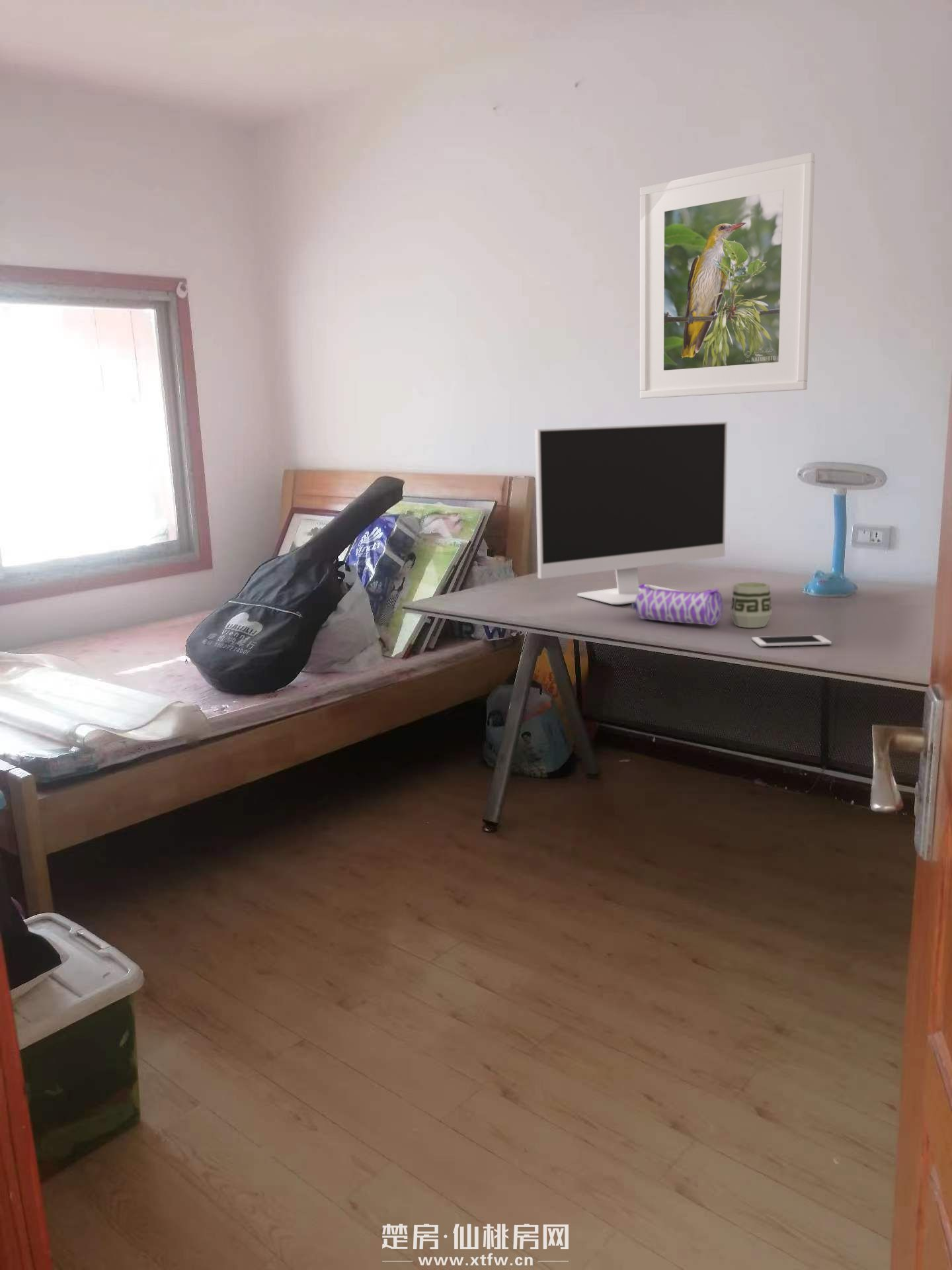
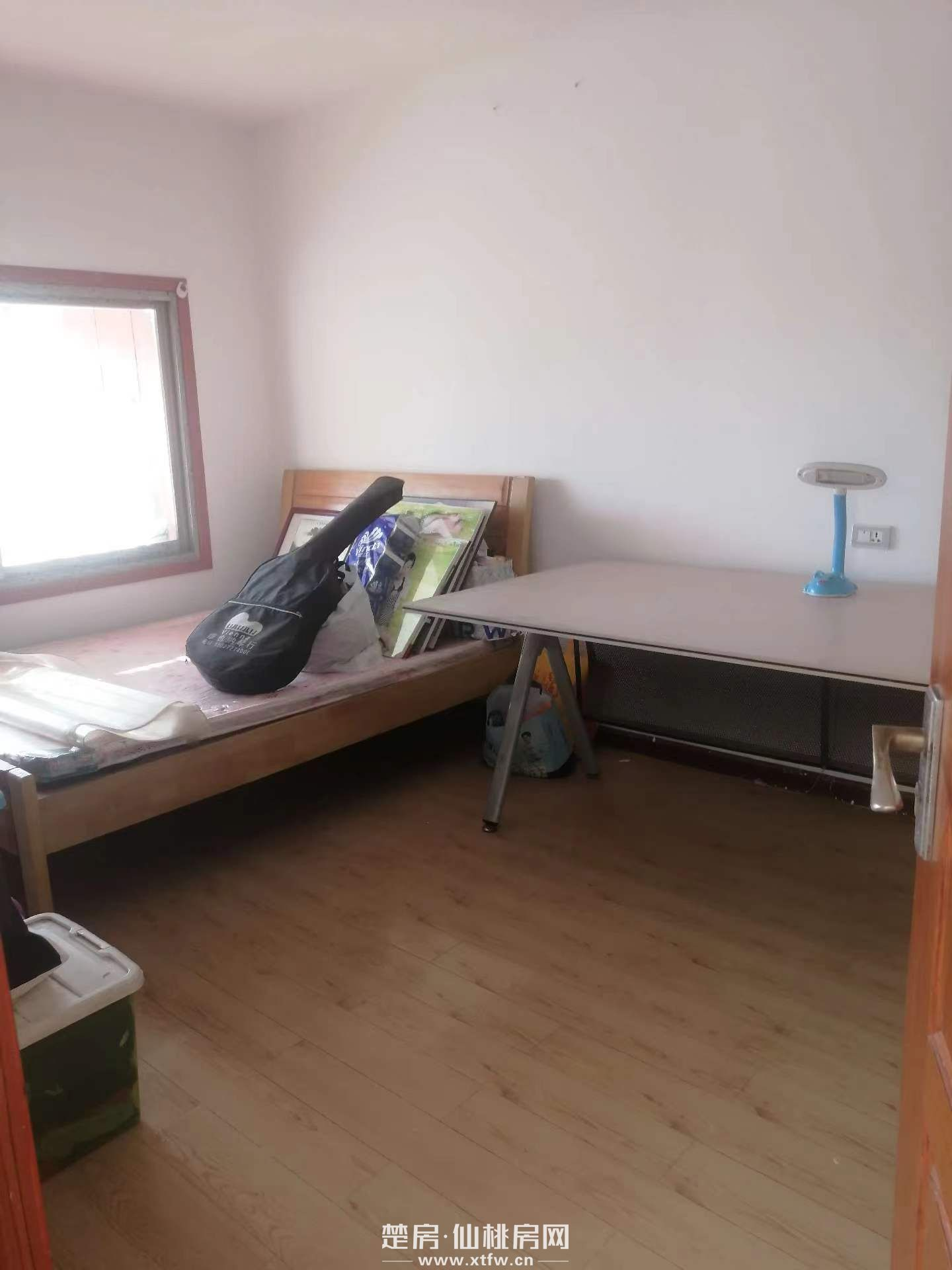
- computer monitor [534,421,728,605]
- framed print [639,151,816,400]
- cell phone [752,634,832,648]
- cup [730,581,772,628]
- pencil case [631,583,723,626]
